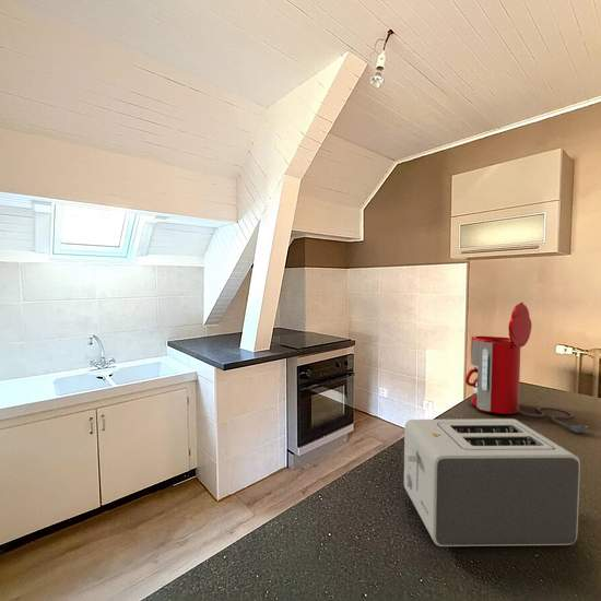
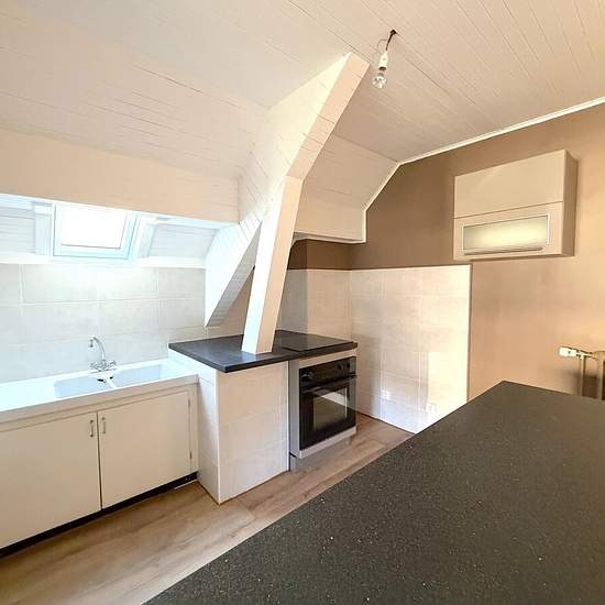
- toaster [403,417,581,547]
- coffee maker [464,302,589,435]
